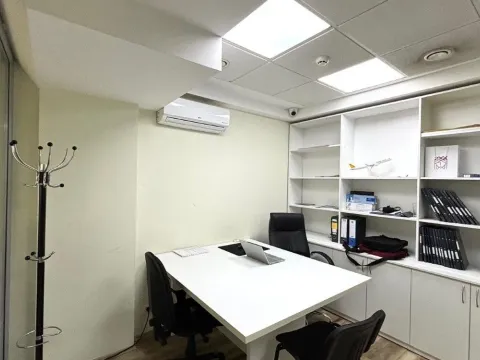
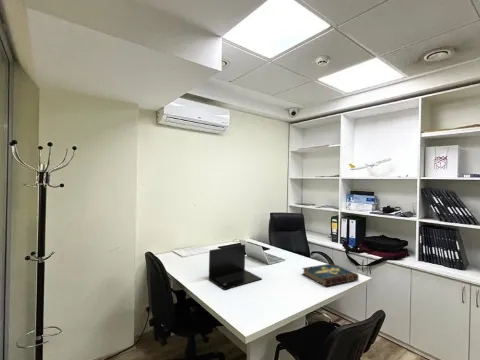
+ laptop [208,243,263,291]
+ book [301,263,360,288]
